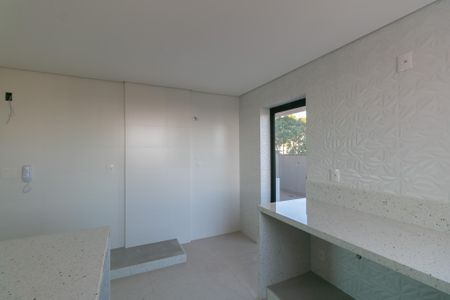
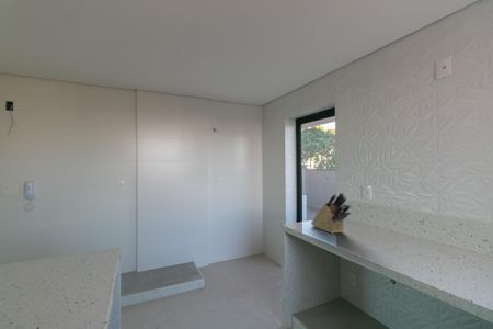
+ knife block [310,191,352,235]
